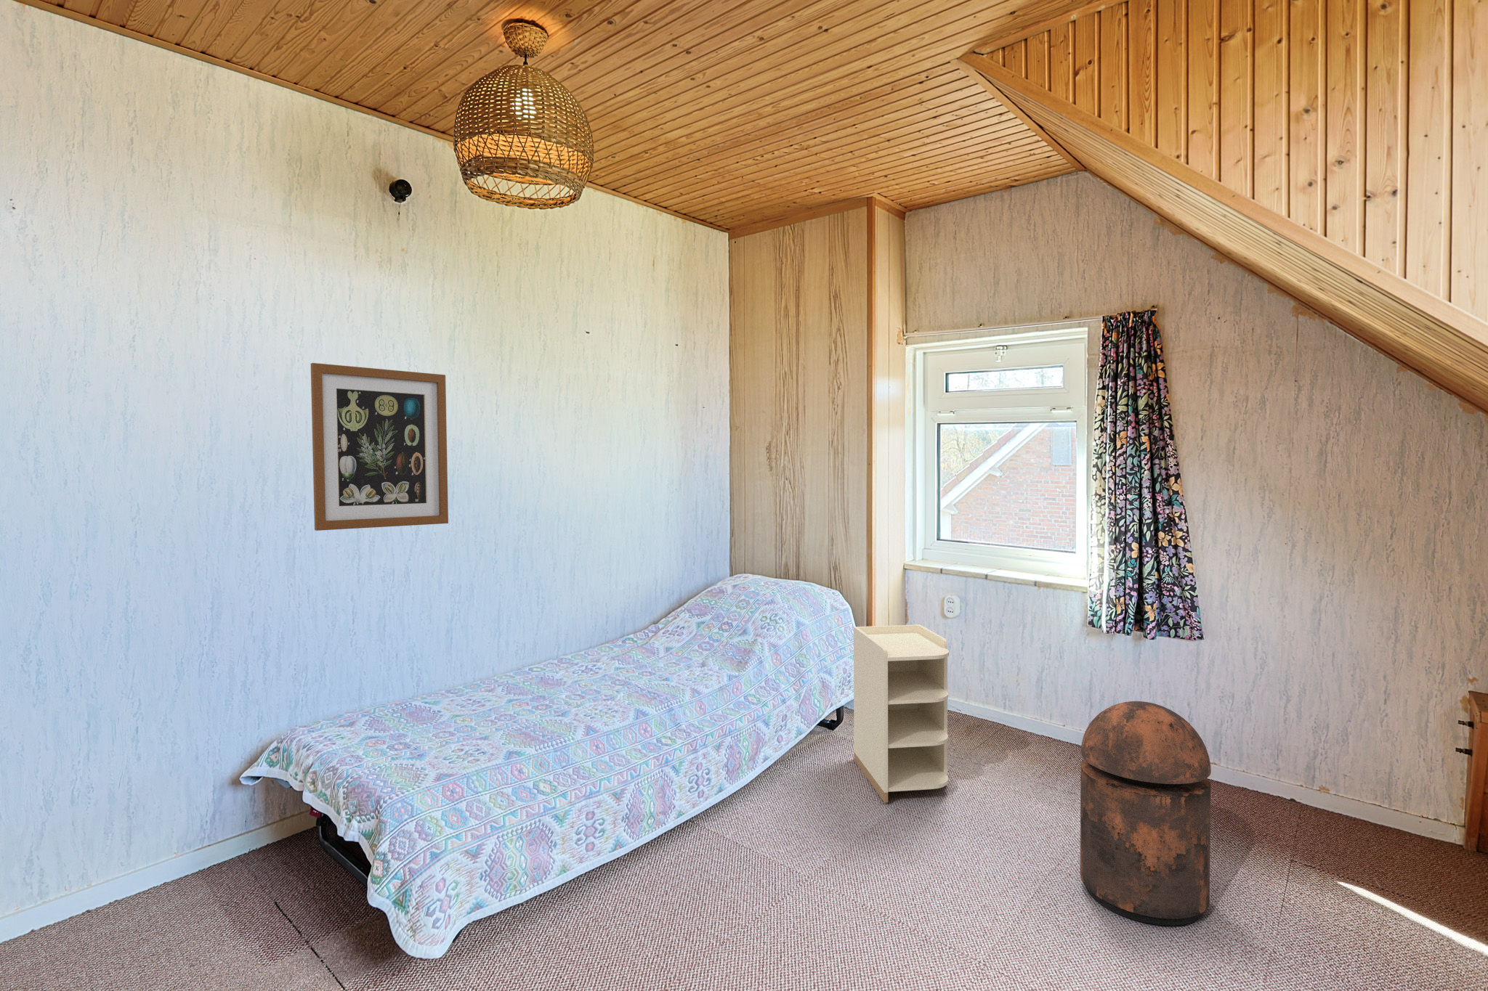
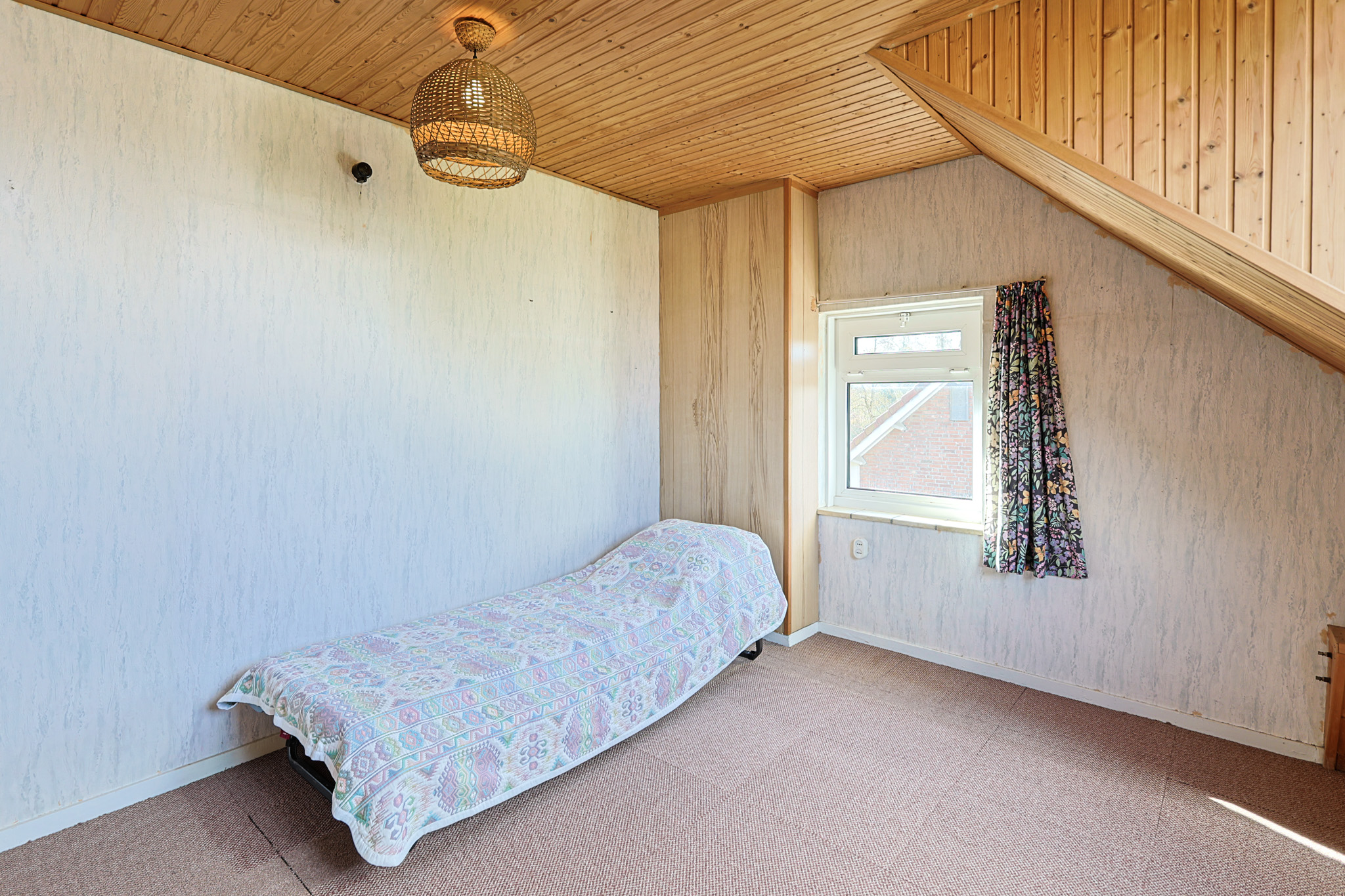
- wall art [310,363,449,531]
- nightstand [853,625,949,804]
- trash can [1080,700,1211,927]
